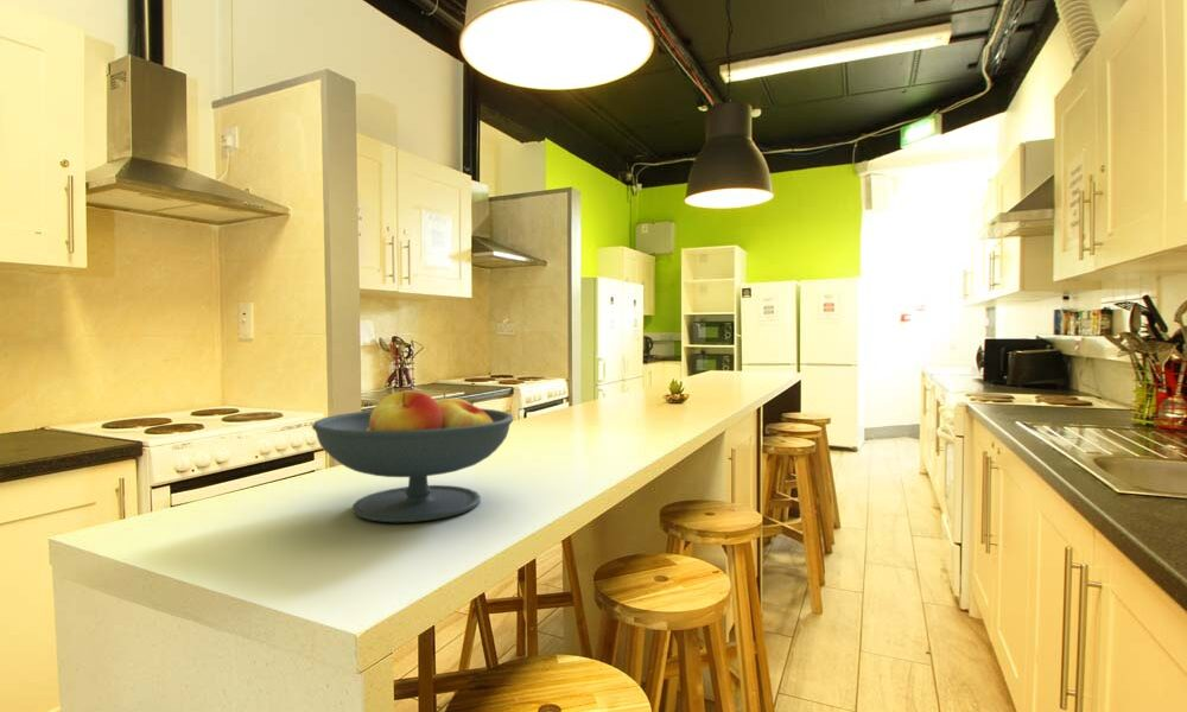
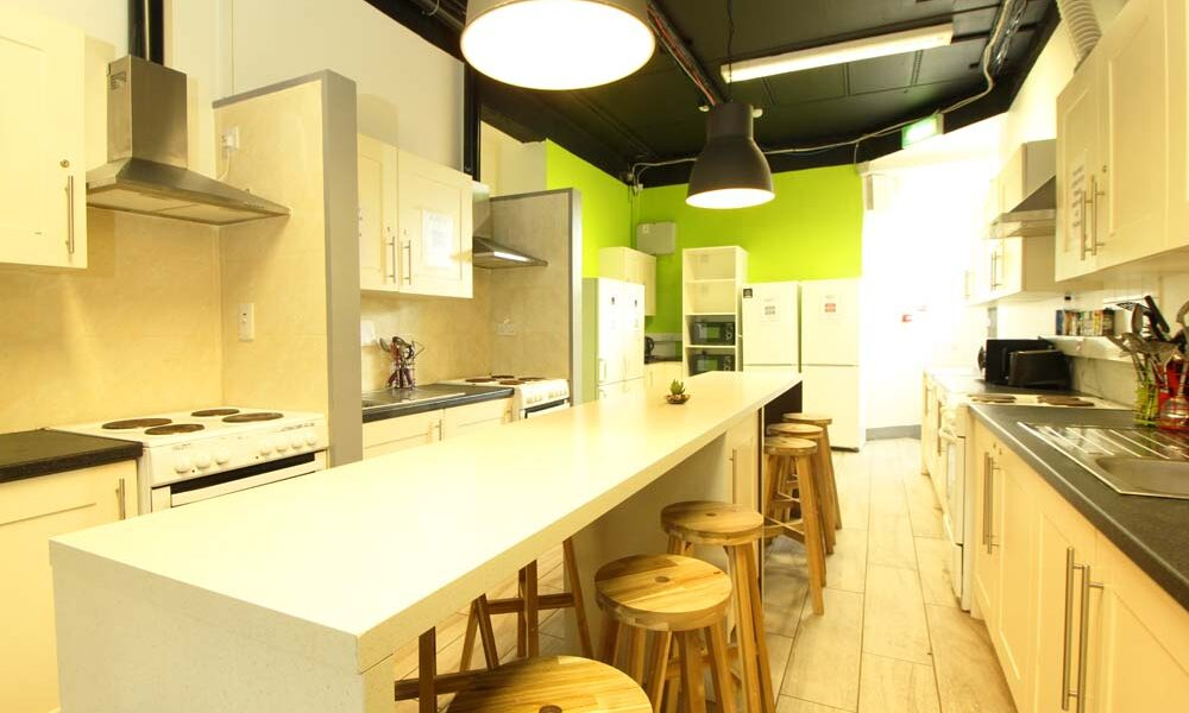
- fruit bowl [311,389,514,523]
